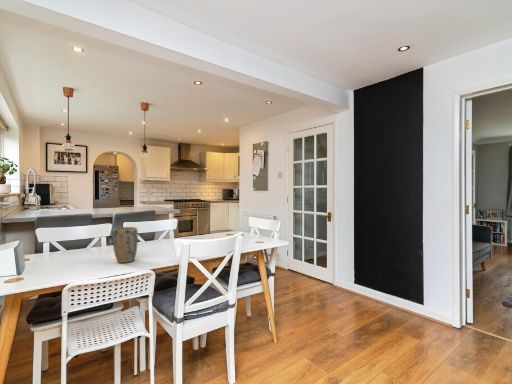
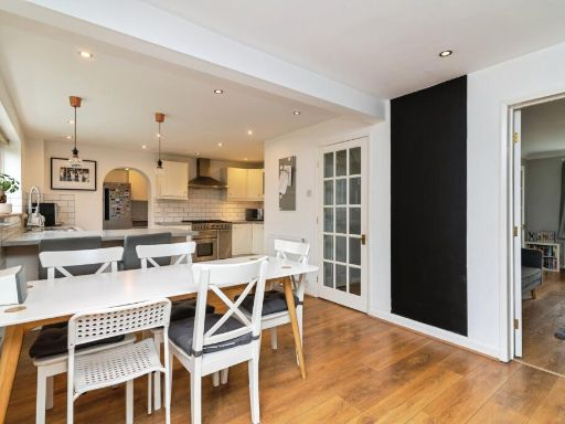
- plant pot [112,226,139,264]
